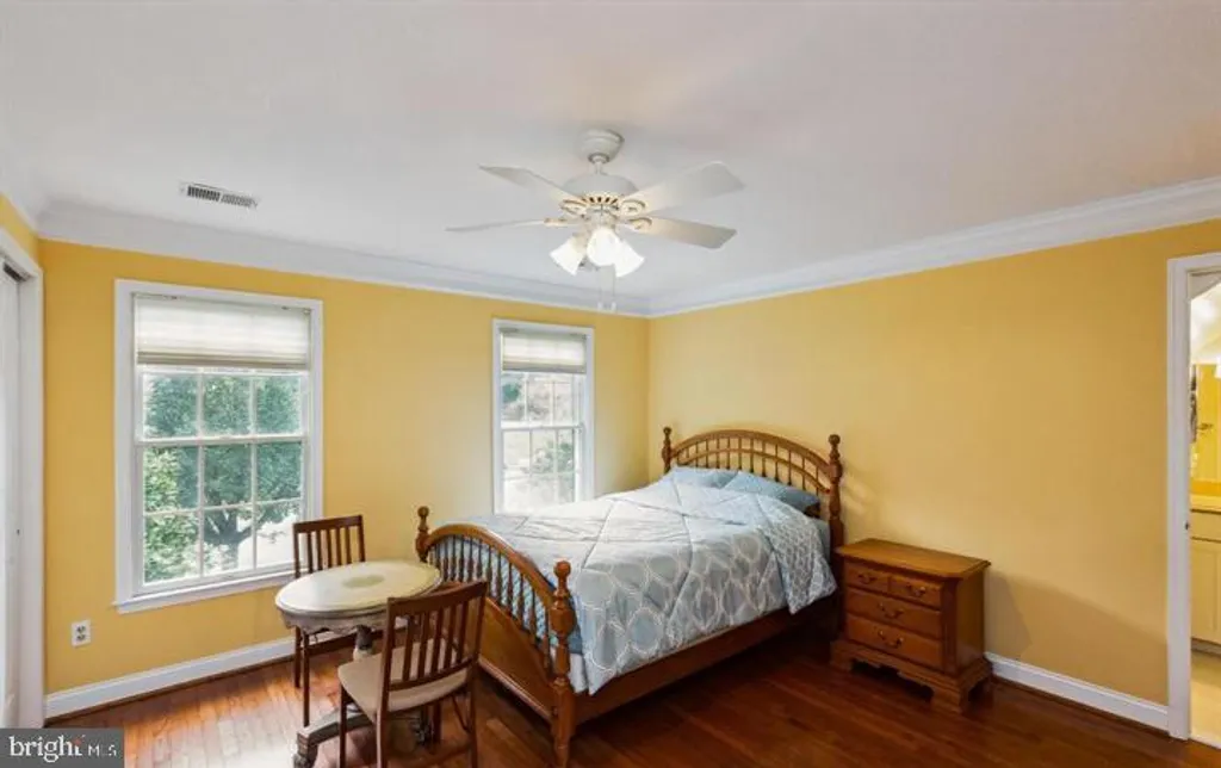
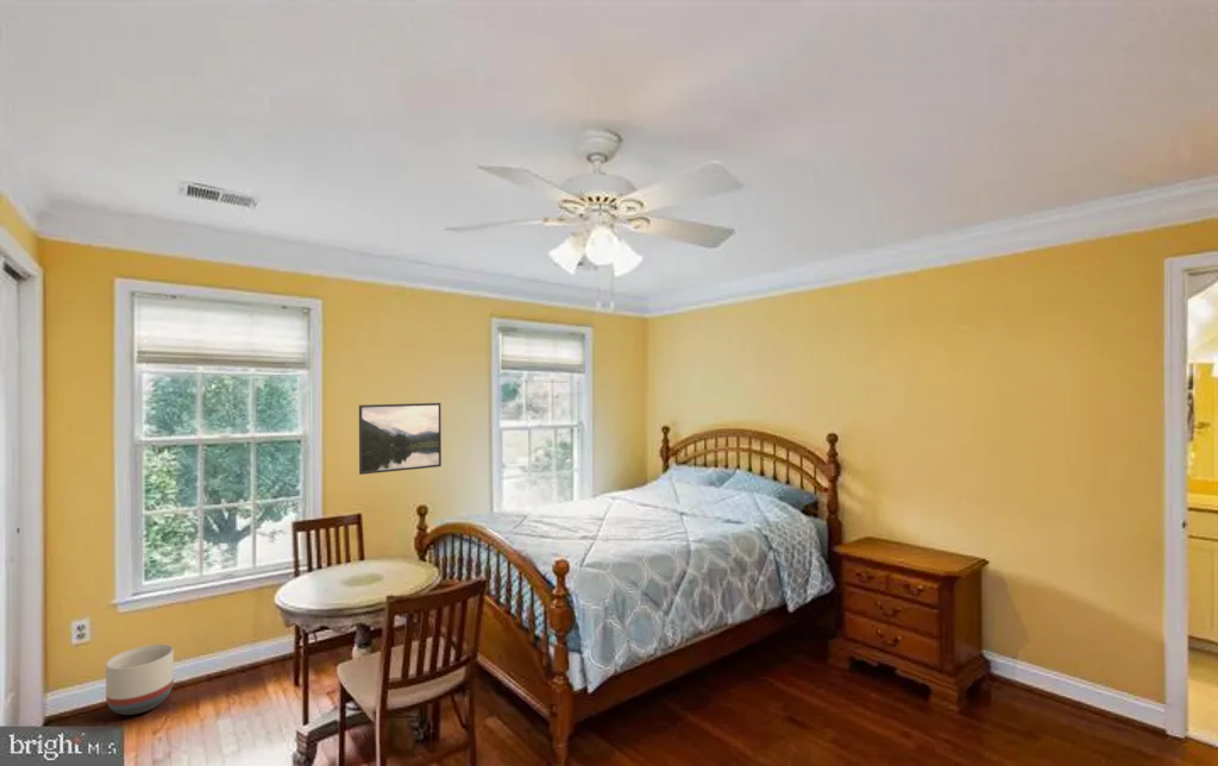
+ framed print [358,402,442,476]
+ planter [105,643,175,716]
